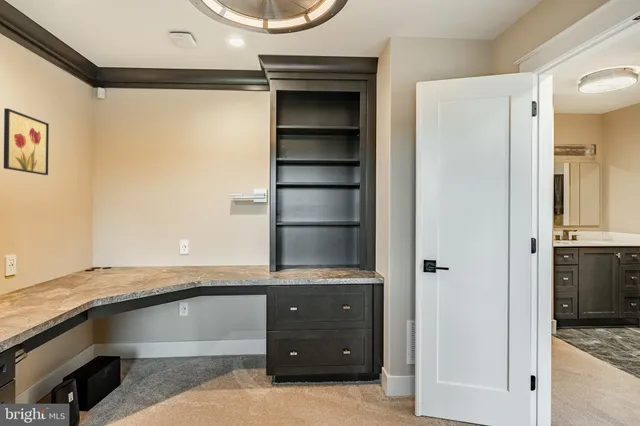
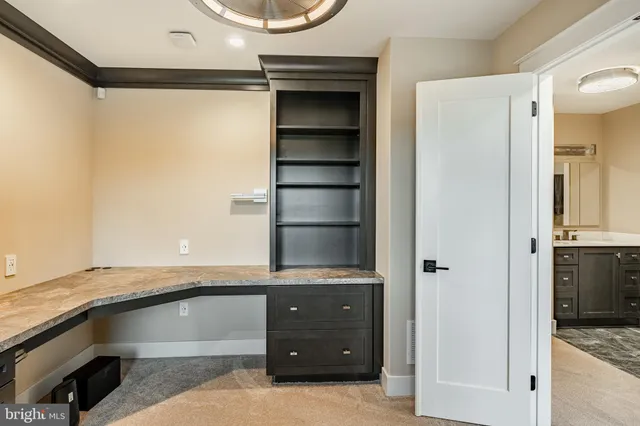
- wall art [3,107,50,176]
